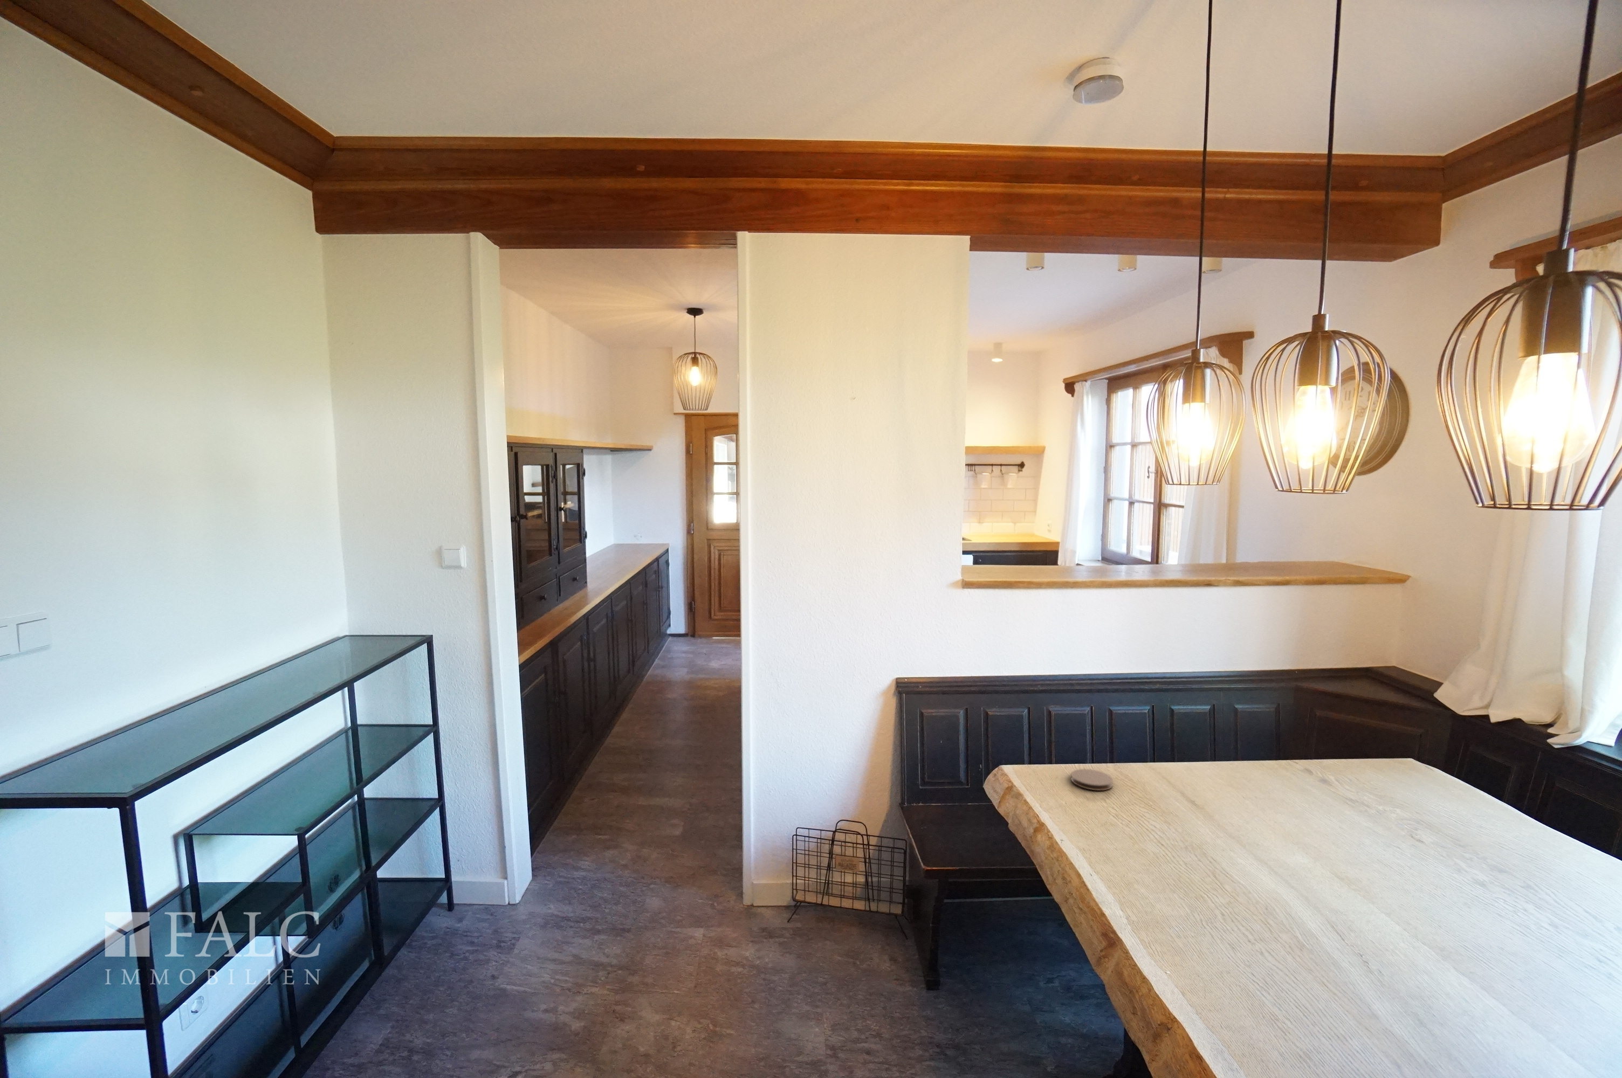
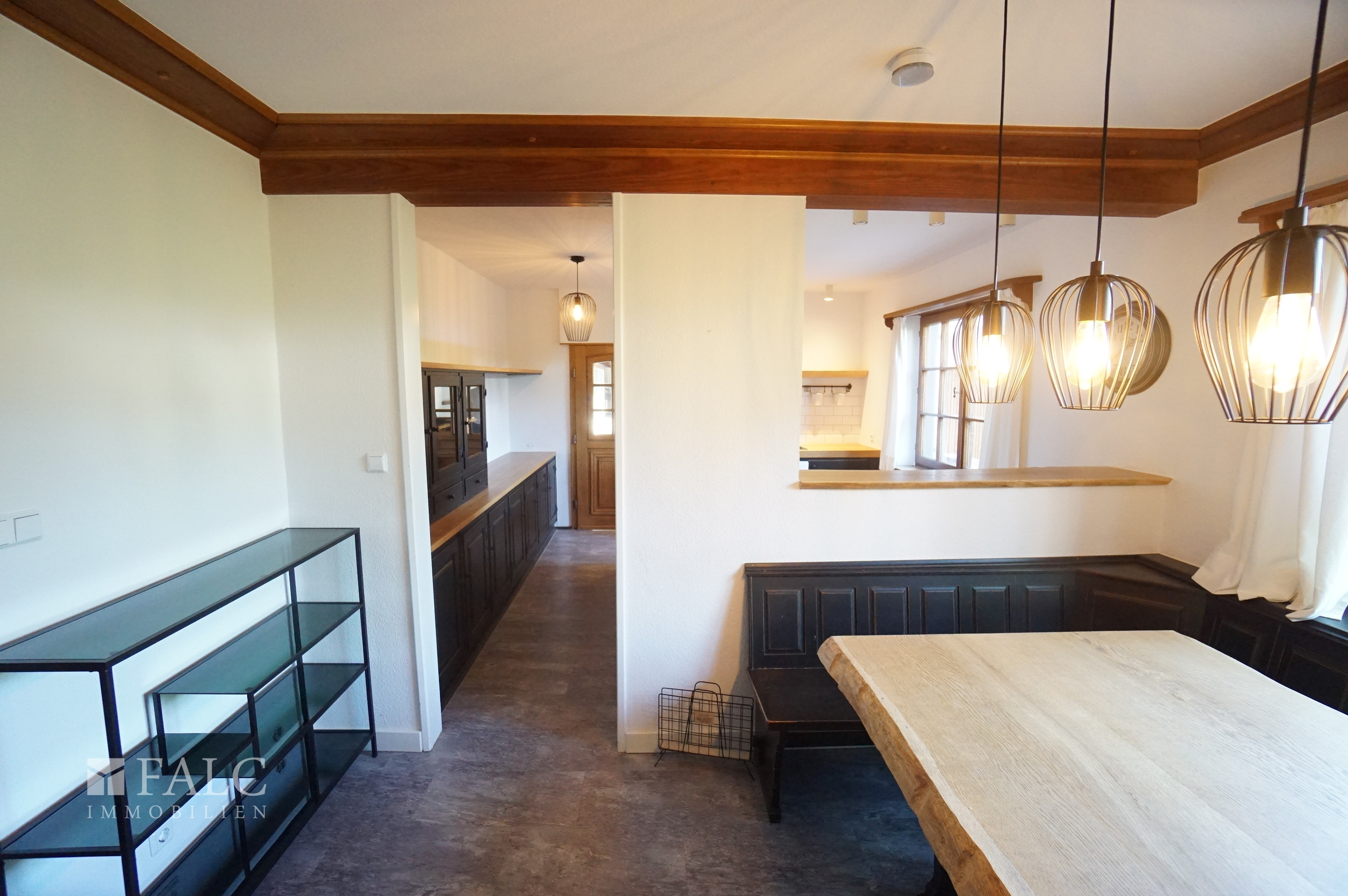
- coaster [1071,769,1113,792]
